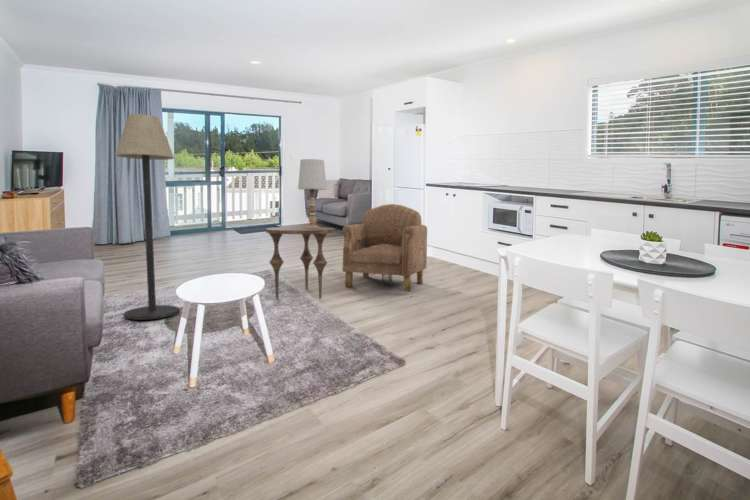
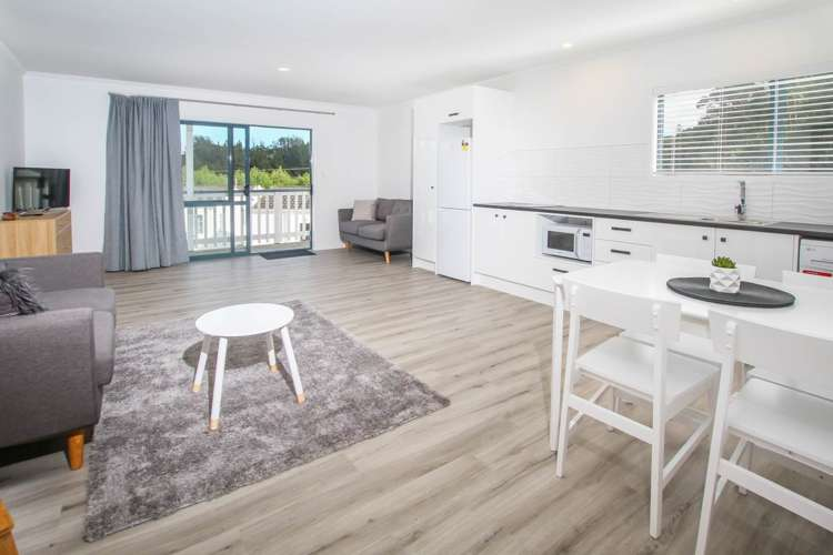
- floor lamp [114,113,180,321]
- side table [265,226,336,300]
- armchair [342,203,428,293]
- table lamp [297,158,328,229]
